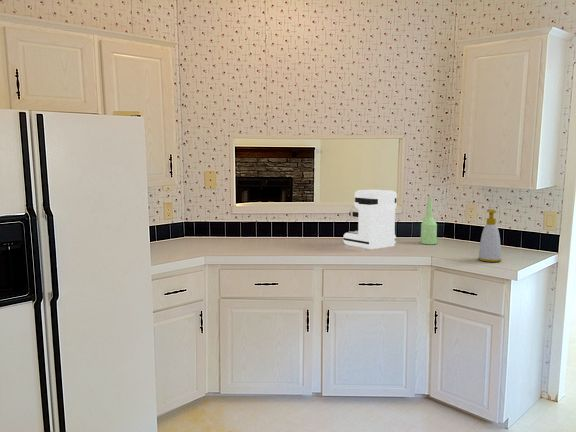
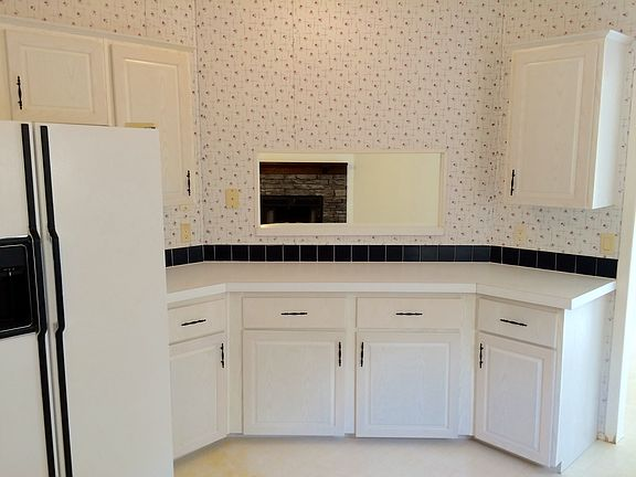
- bottle [420,196,438,245]
- coffee maker [343,189,398,250]
- soap bottle [477,208,502,263]
